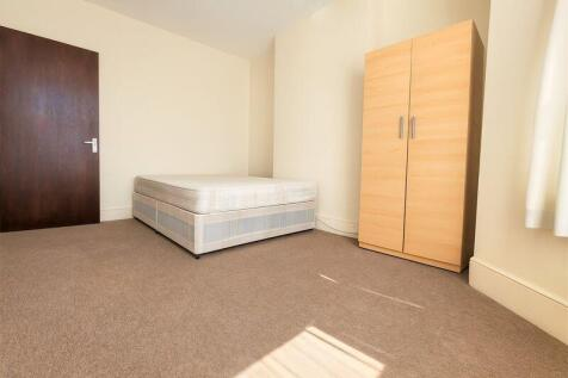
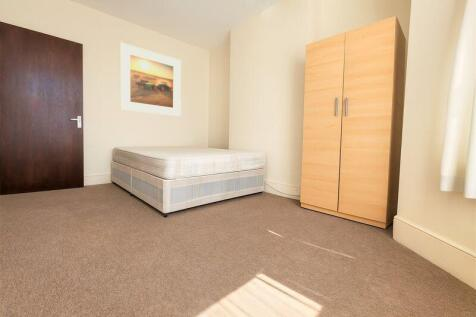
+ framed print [119,41,182,118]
